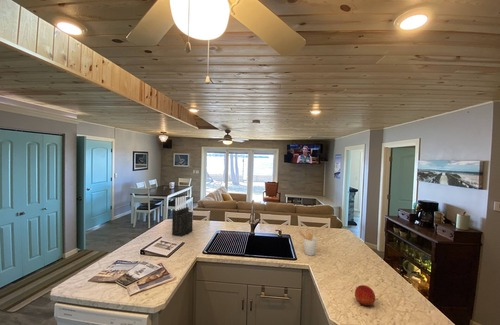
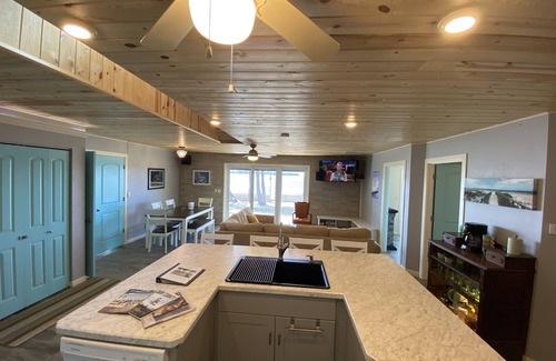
- utensil holder [298,229,318,257]
- fruit [354,284,376,307]
- knife block [171,195,194,238]
